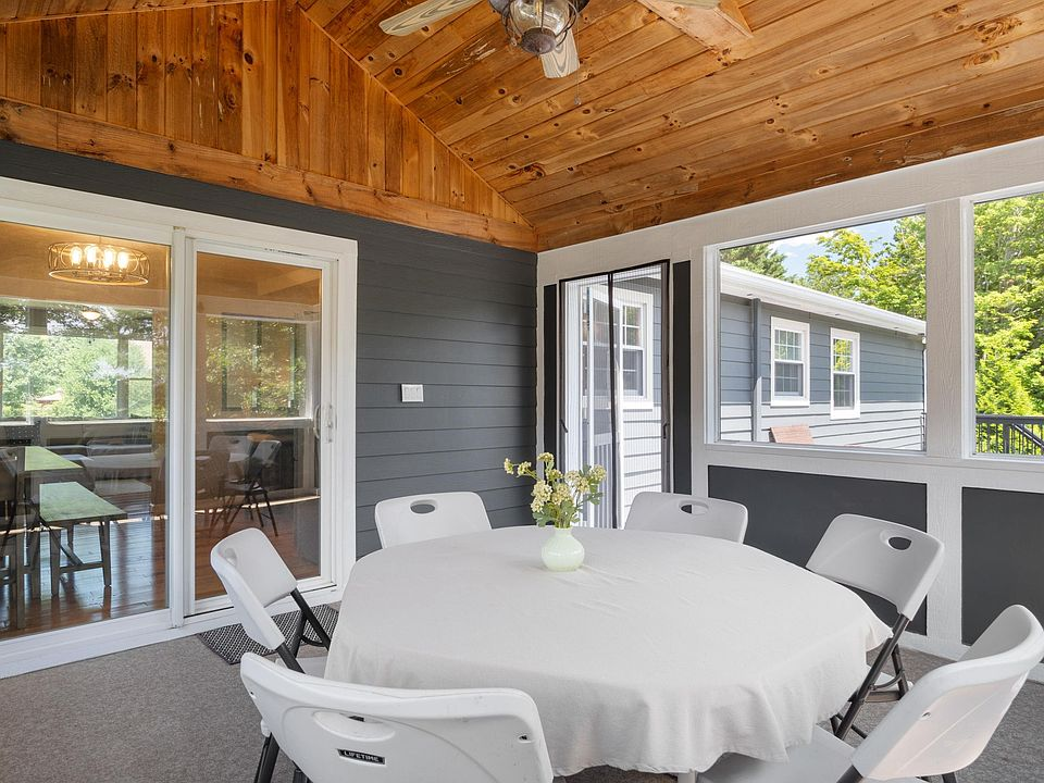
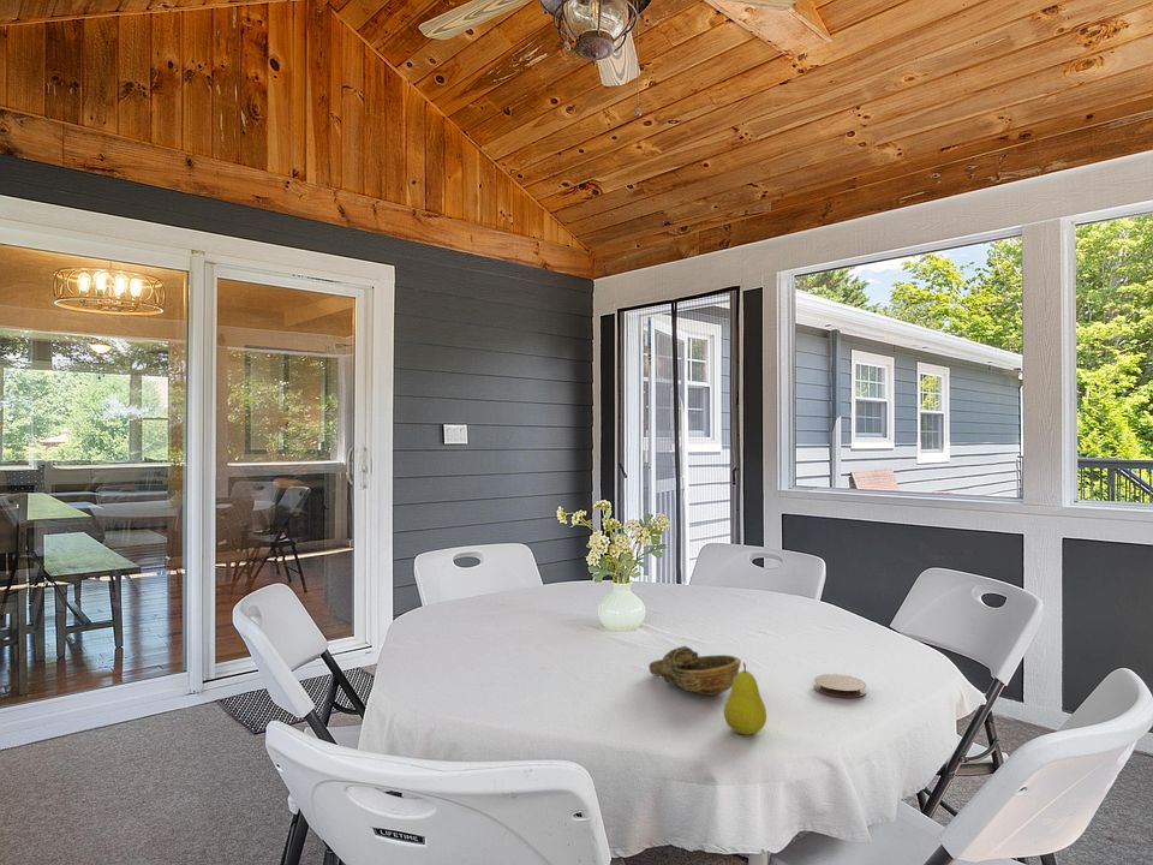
+ fruit [723,662,767,735]
+ coaster [813,673,867,699]
+ decorative bowl [647,645,742,697]
